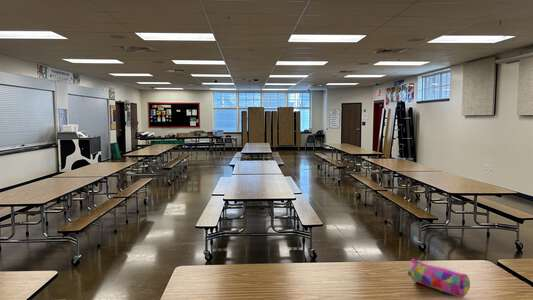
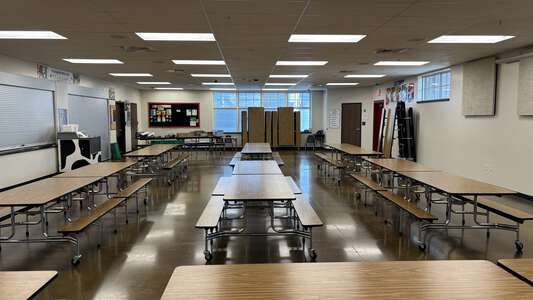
- pencil case [407,257,471,298]
